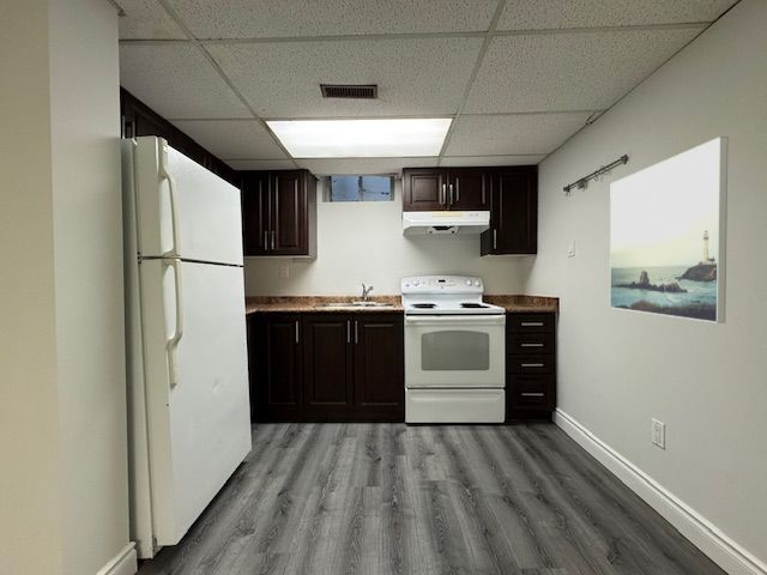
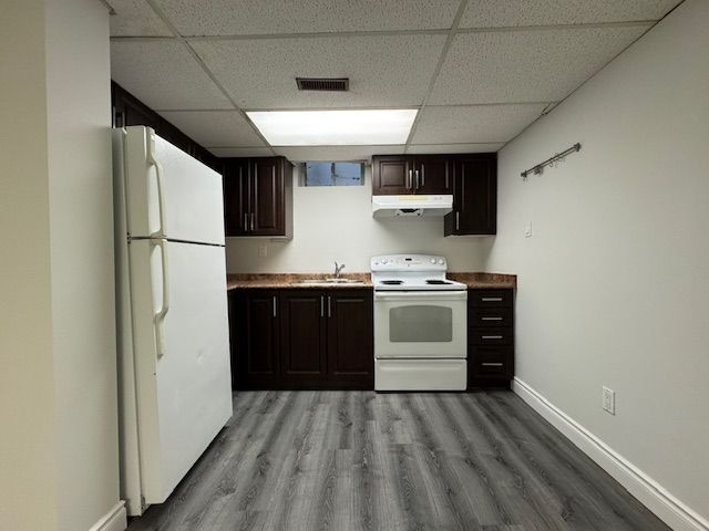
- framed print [609,135,729,325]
